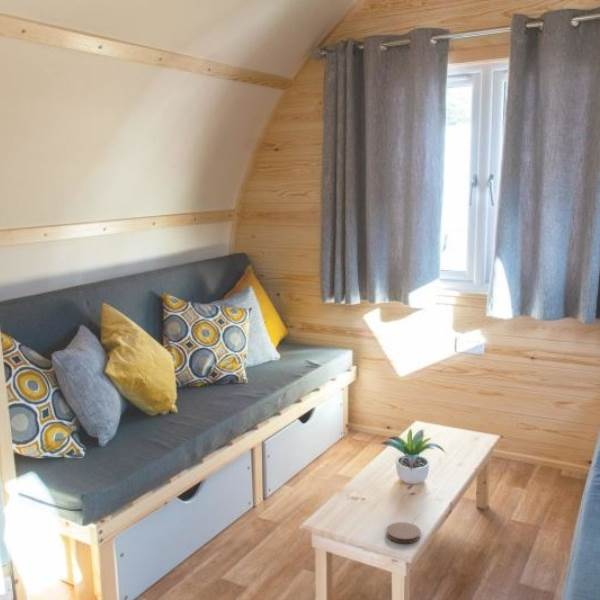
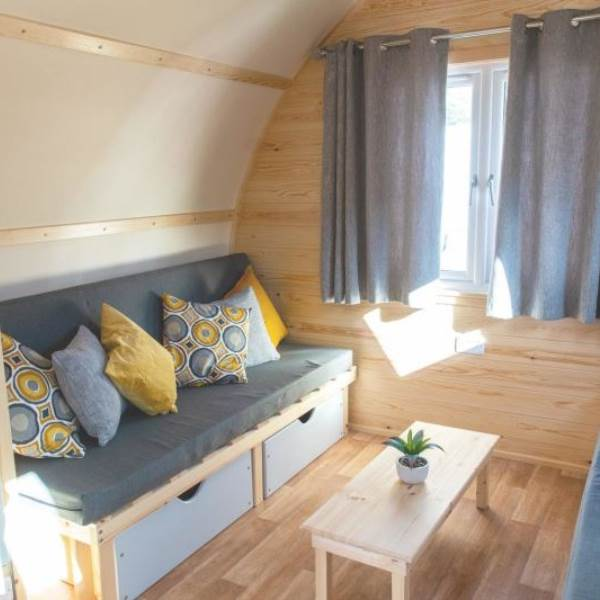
- coaster [386,521,422,544]
